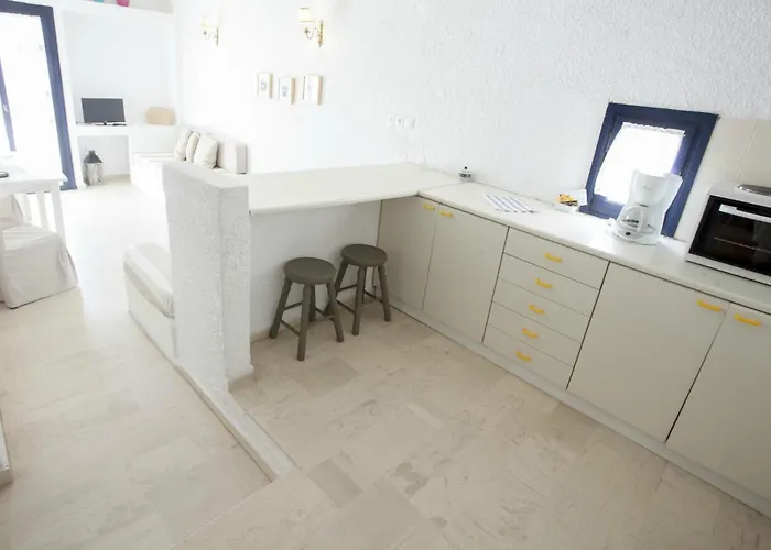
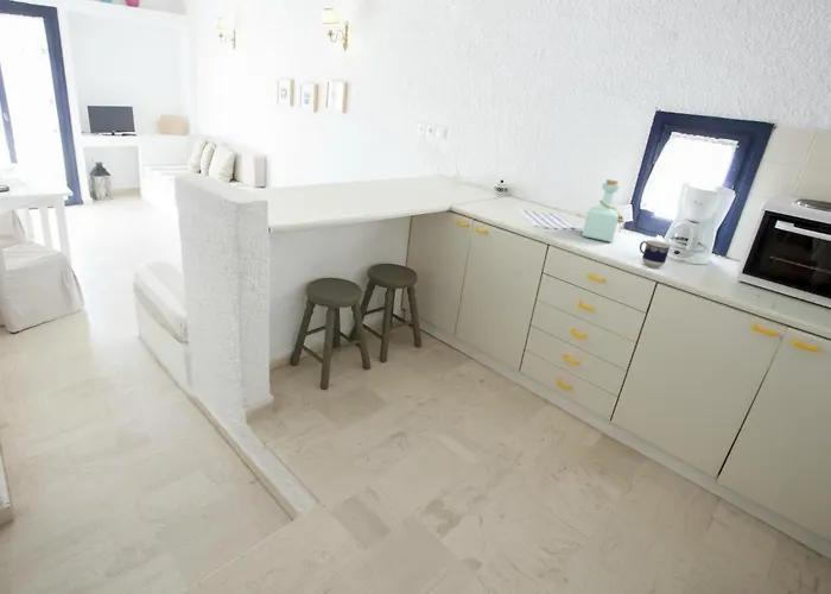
+ bottle [581,178,622,242]
+ cup [639,239,672,268]
